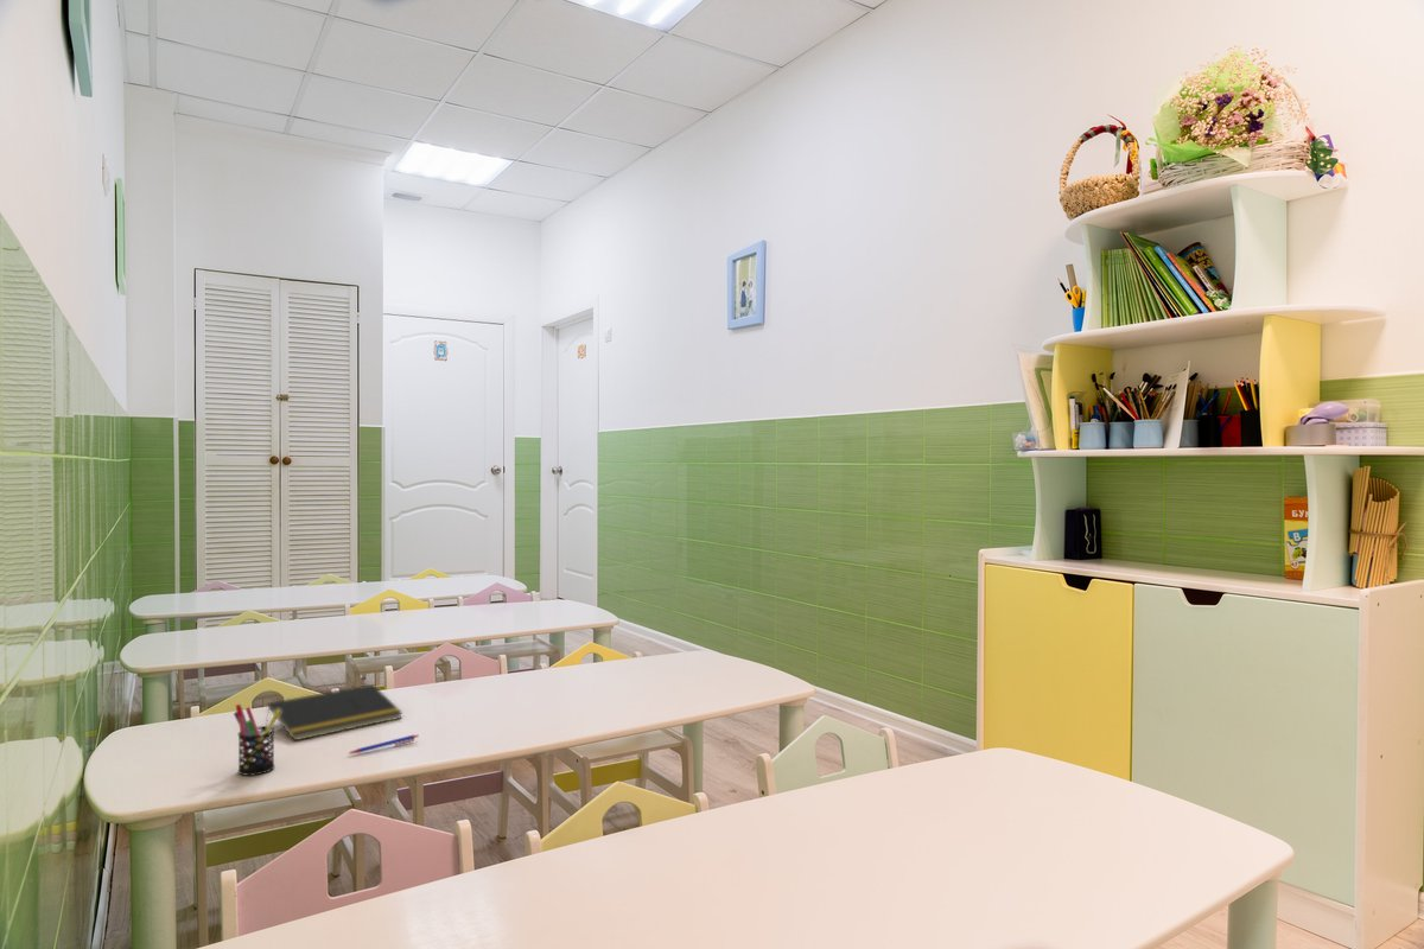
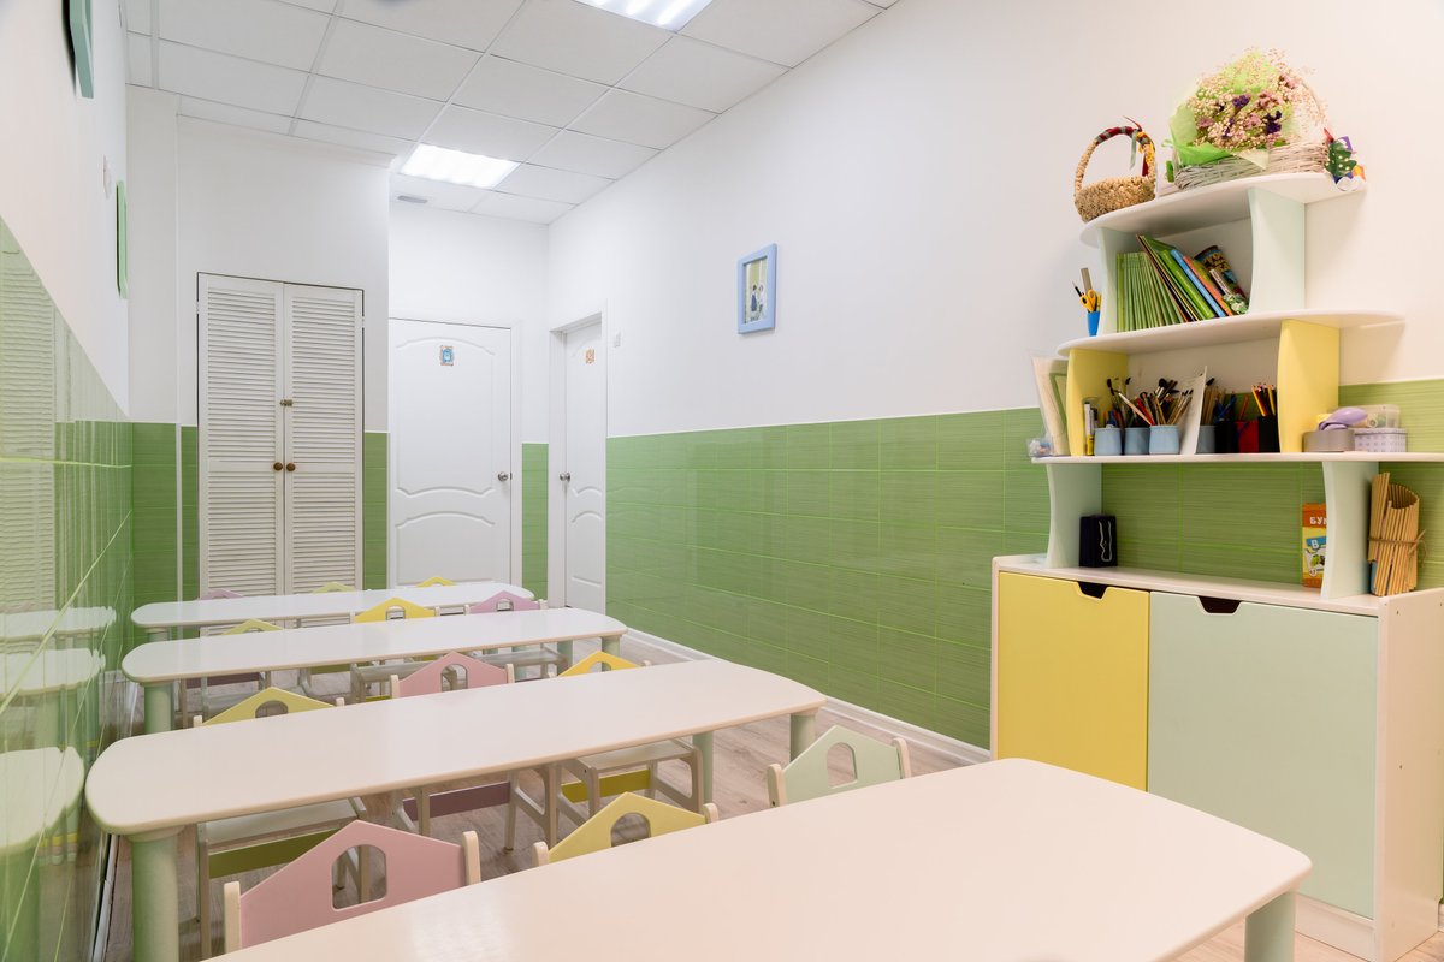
- notepad [265,683,403,741]
- pen holder [233,703,281,777]
- pen [348,733,420,754]
